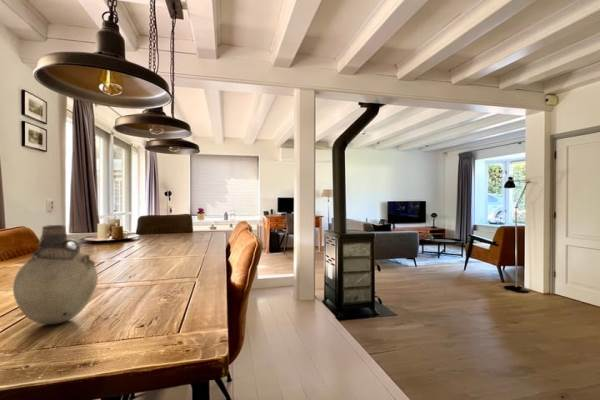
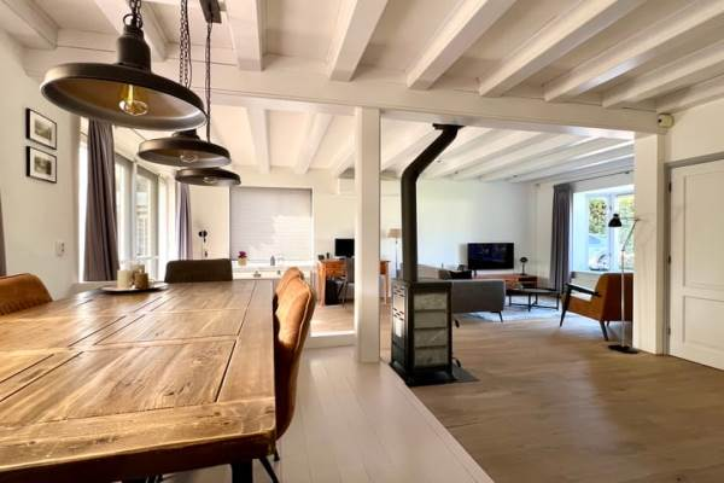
- vase [12,224,99,325]
